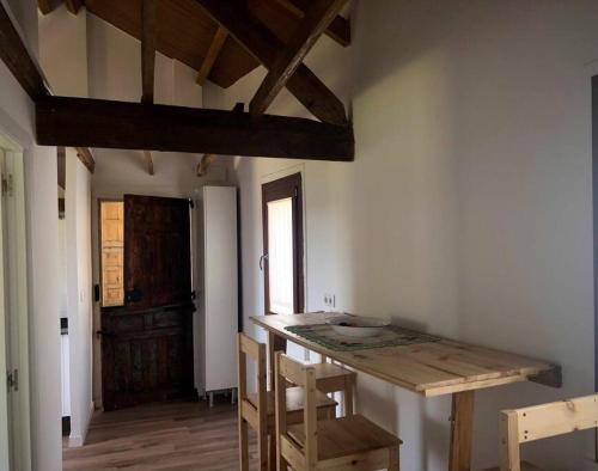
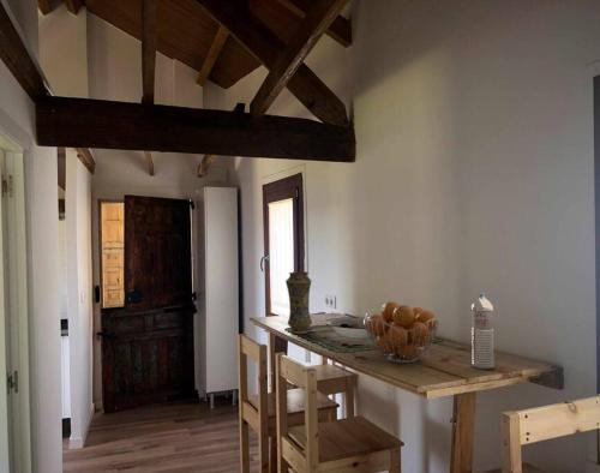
+ water bottle [470,292,494,370]
+ vase [284,270,313,335]
+ fruit basket [362,300,440,364]
